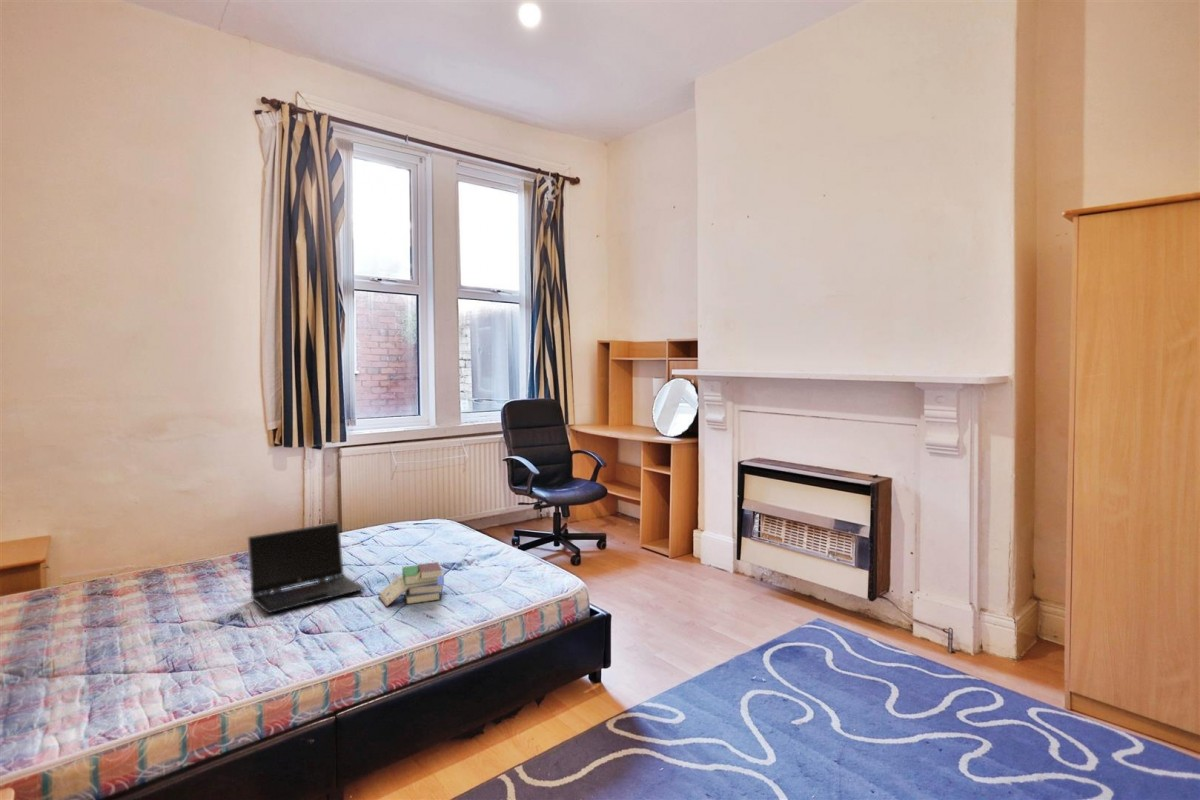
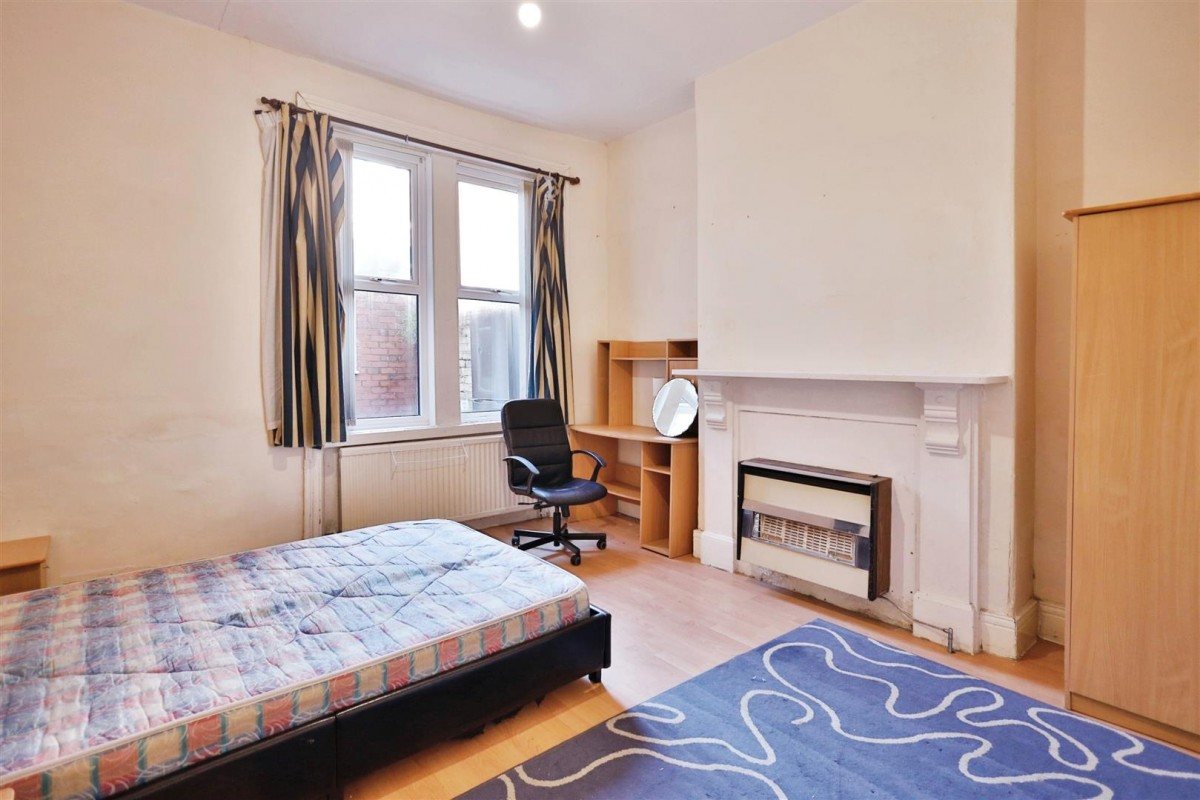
- book [378,561,445,608]
- laptop computer [247,521,366,614]
